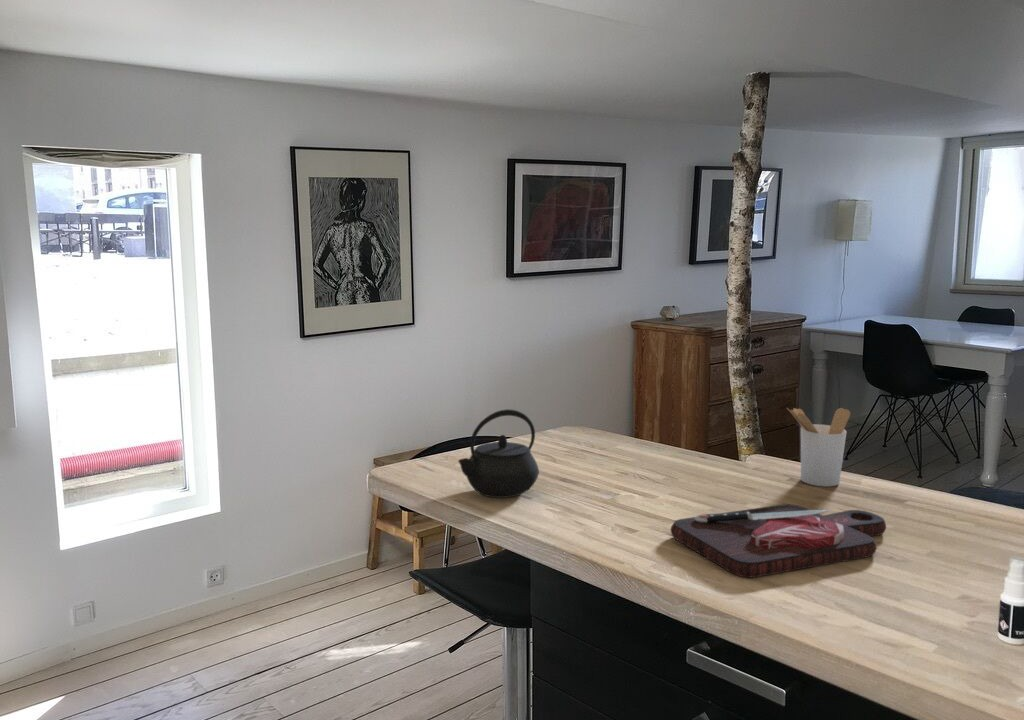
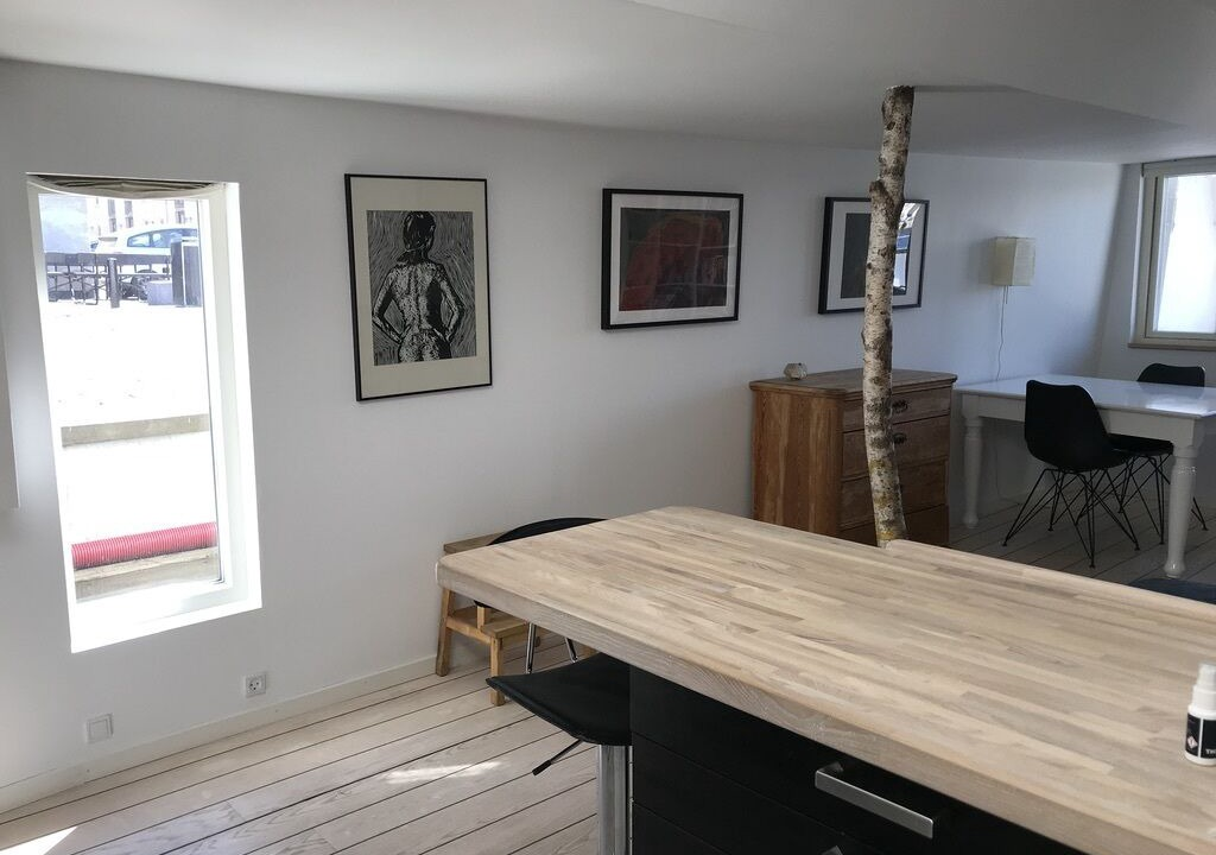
- cutting board [669,503,887,579]
- kettle [457,408,540,499]
- utensil holder [786,407,851,487]
